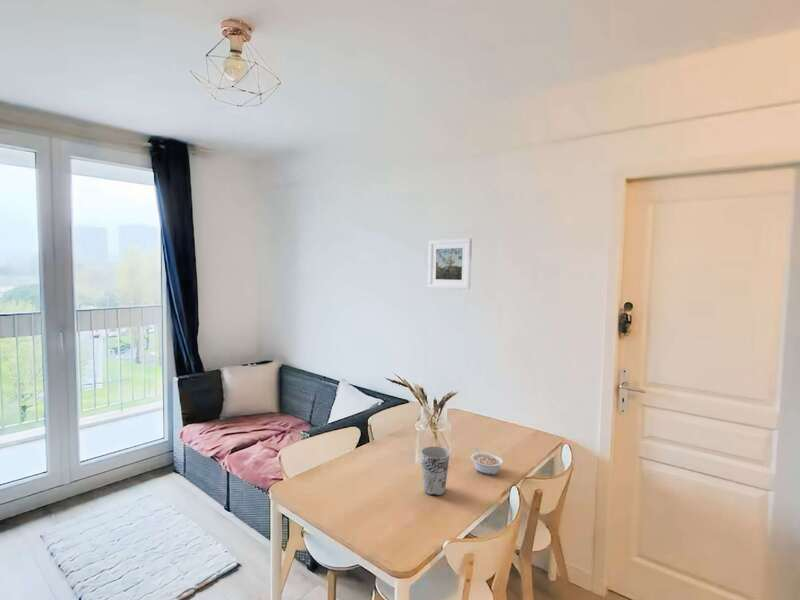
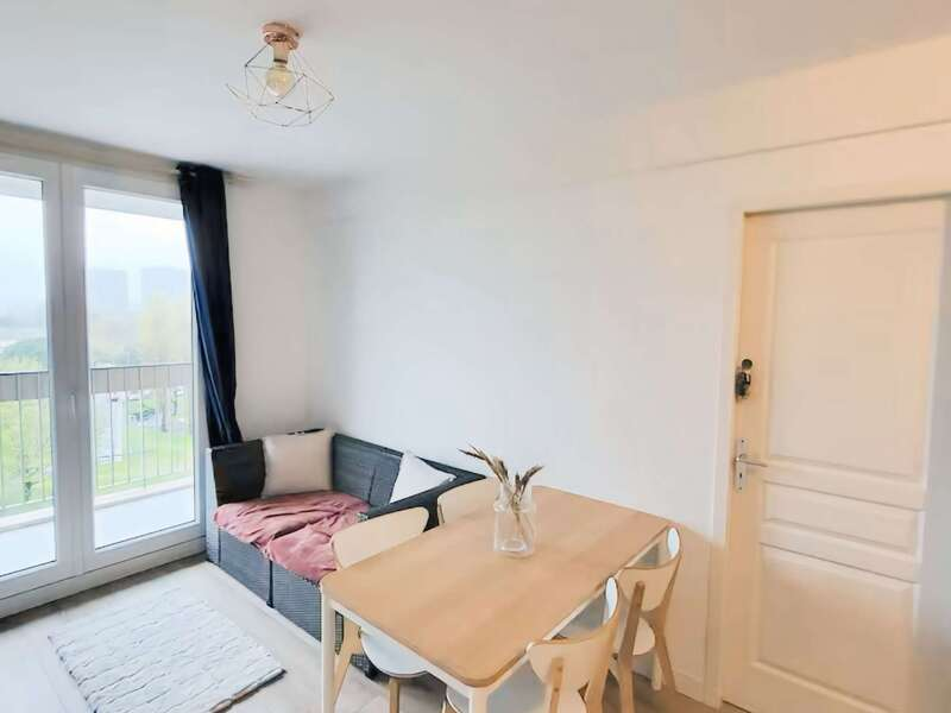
- cup [420,445,451,497]
- legume [470,447,504,476]
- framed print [427,237,473,290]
